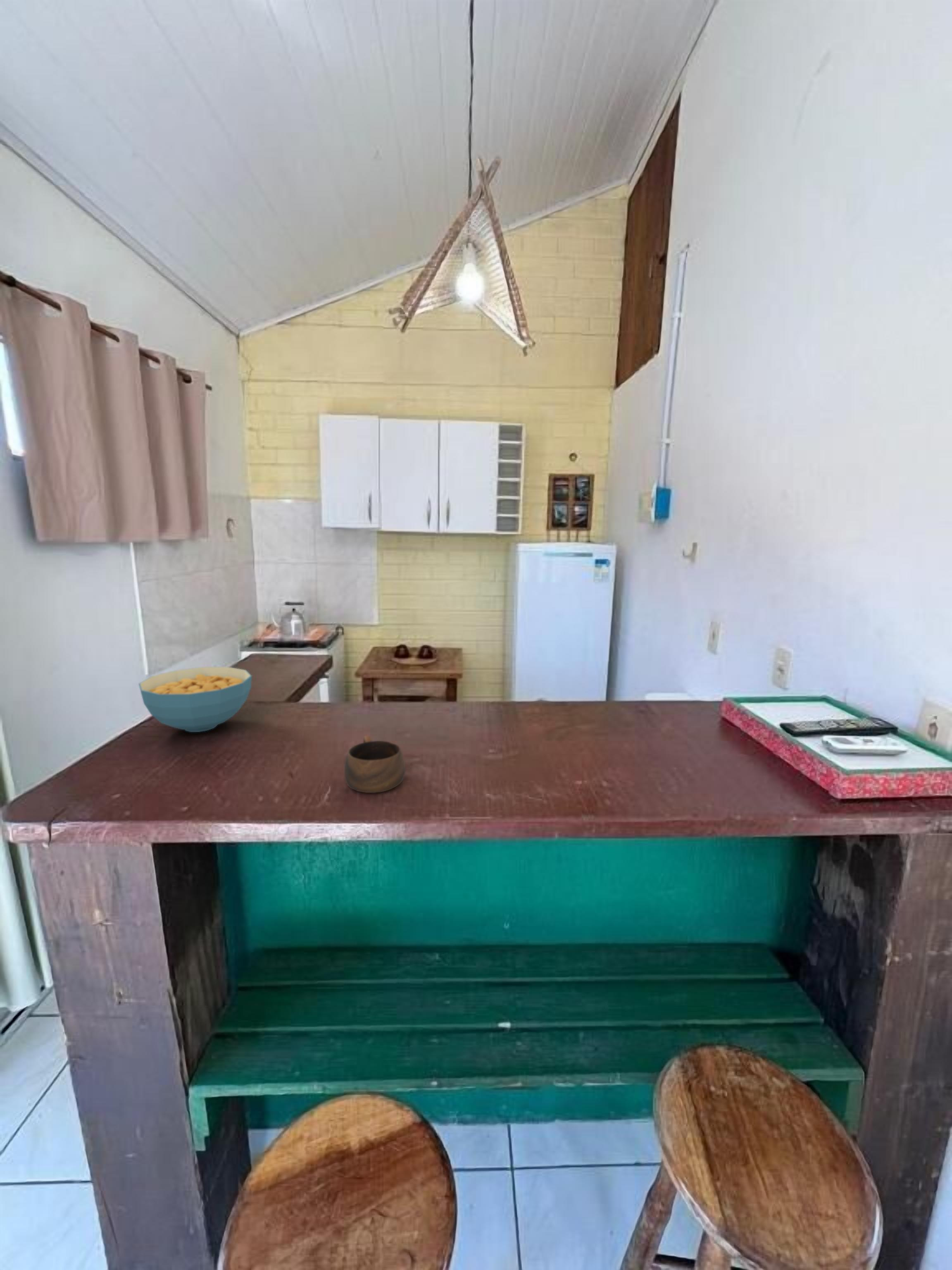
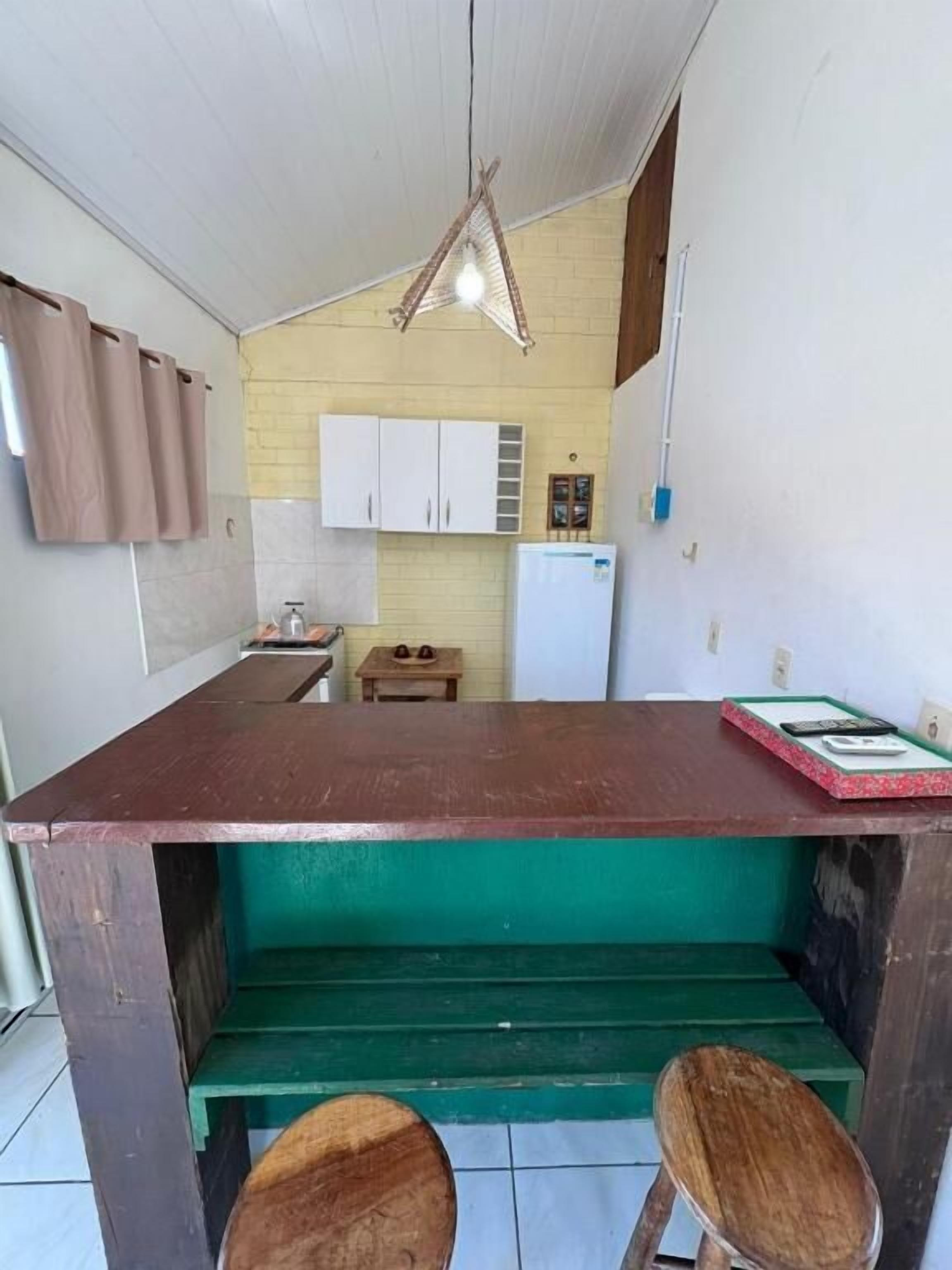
- cereal bowl [138,666,252,733]
- cup [344,735,406,793]
